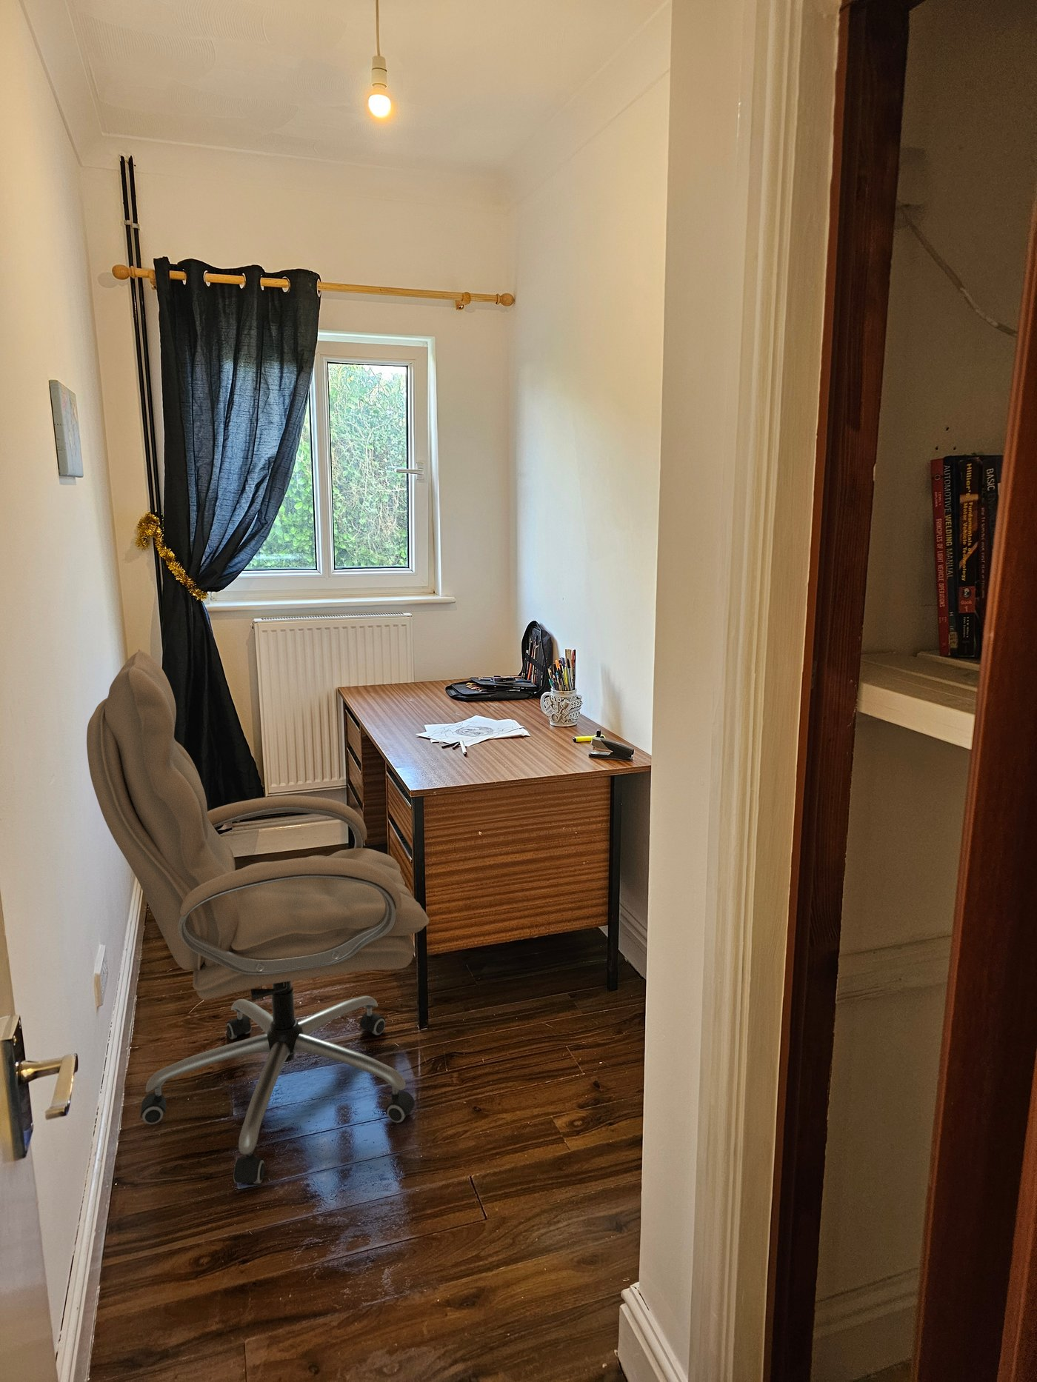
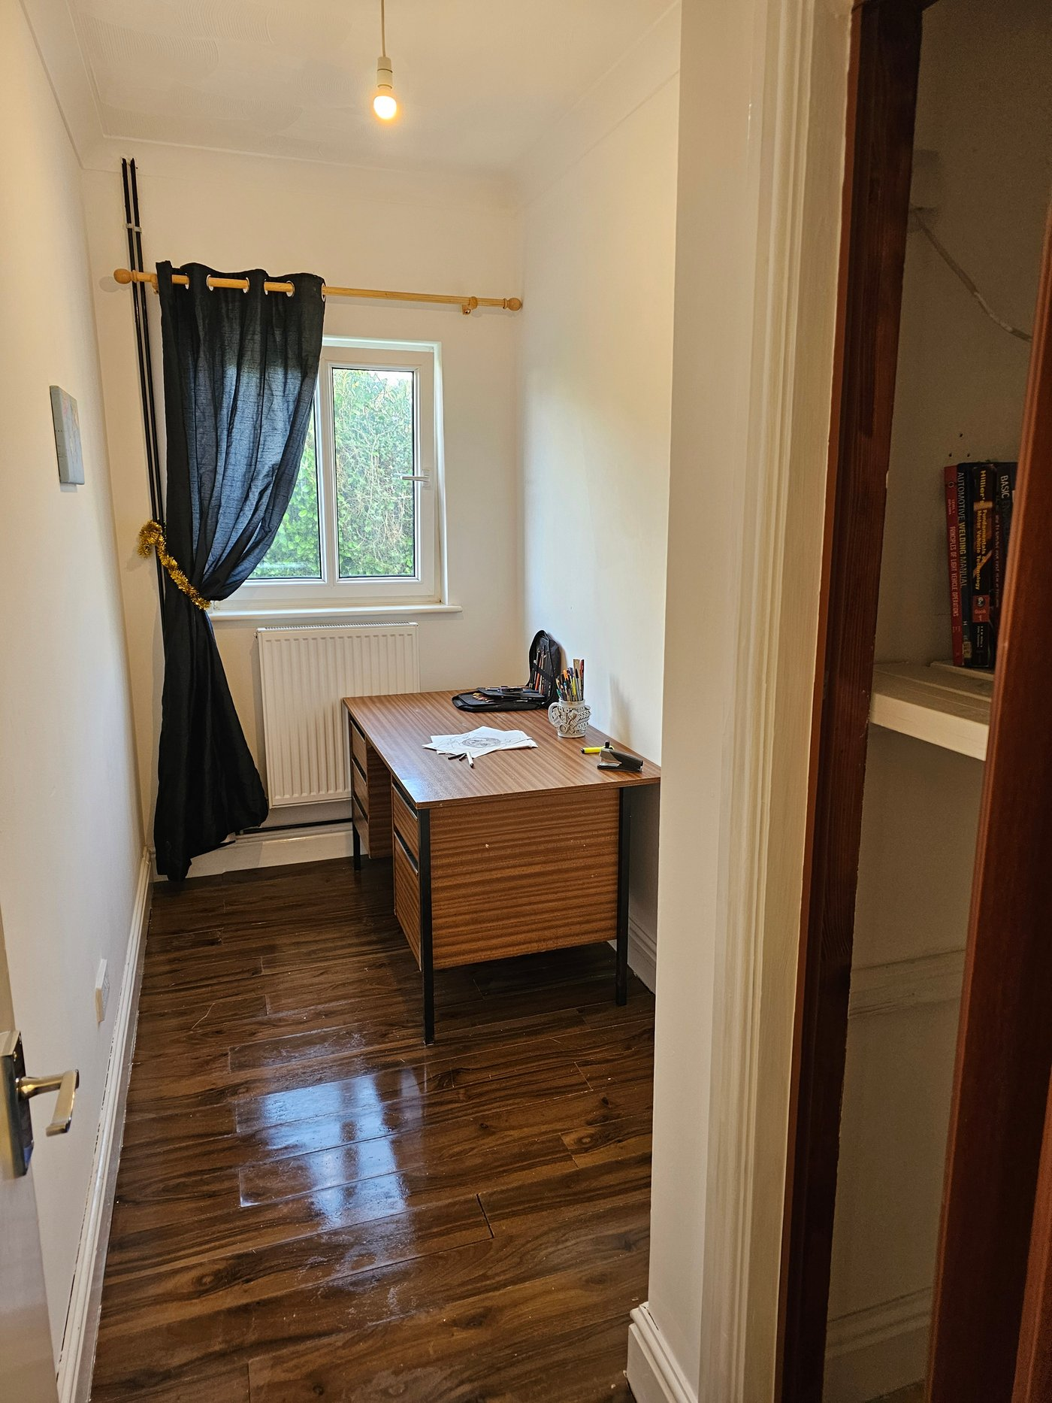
- office chair [86,649,429,1184]
